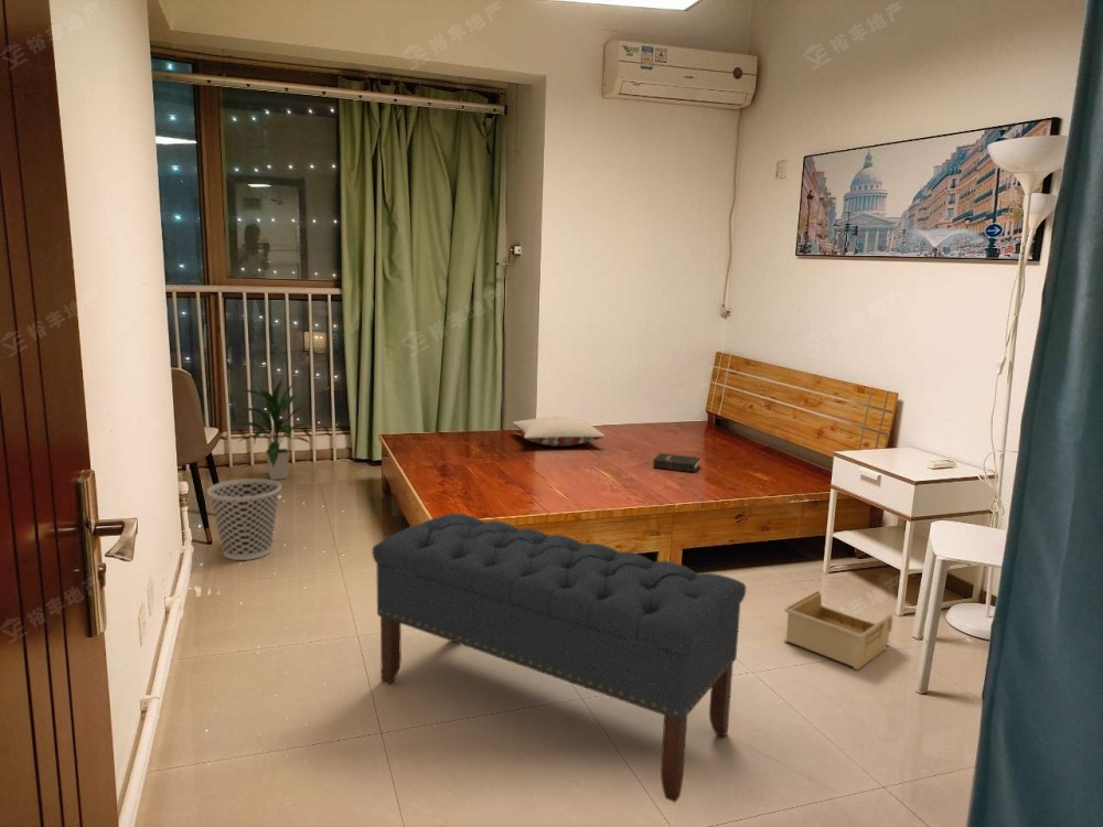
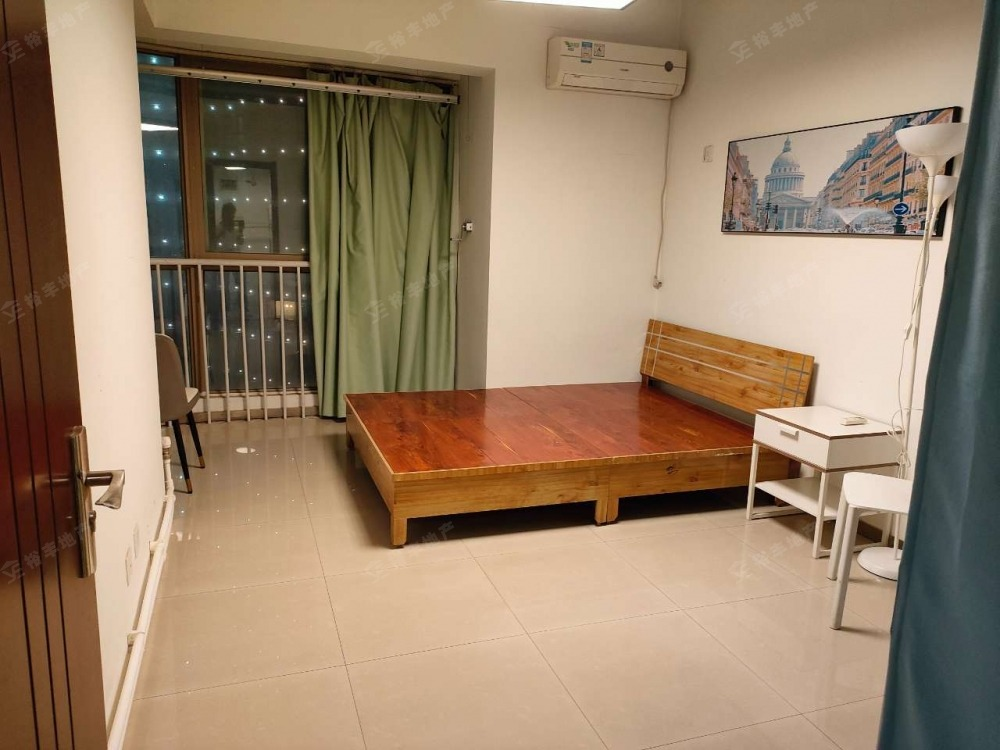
- hardback book [652,452,702,473]
- indoor plant [233,377,313,481]
- wastebasket [206,477,282,561]
- bench [372,513,747,804]
- storage bin [783,590,893,670]
- pillow [512,416,606,448]
